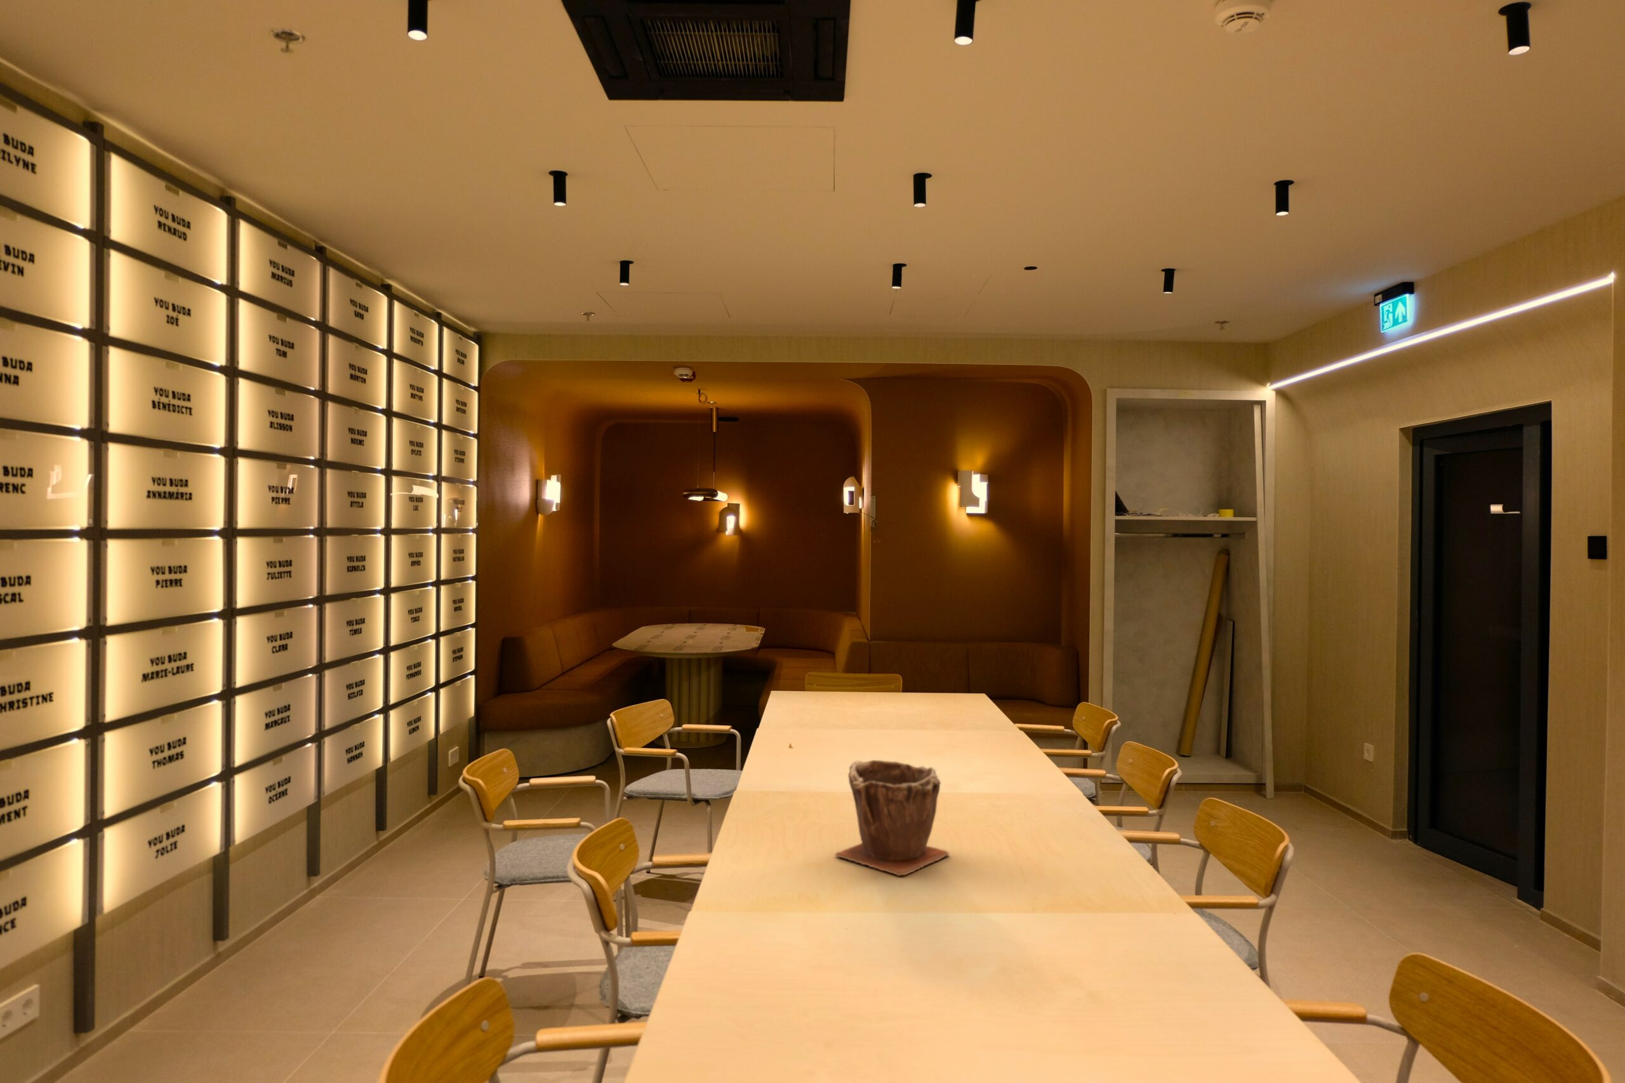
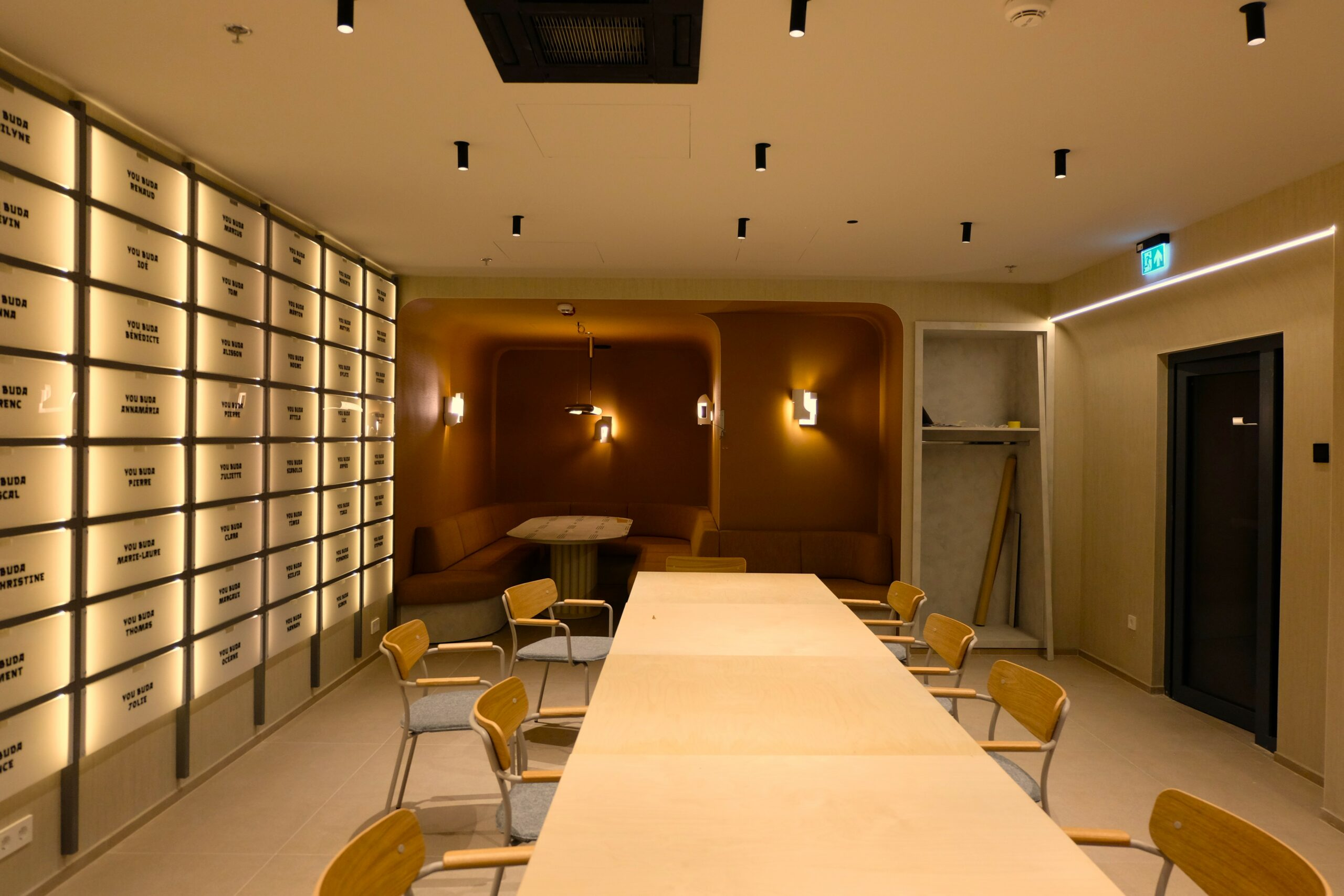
- plant pot [834,759,950,876]
